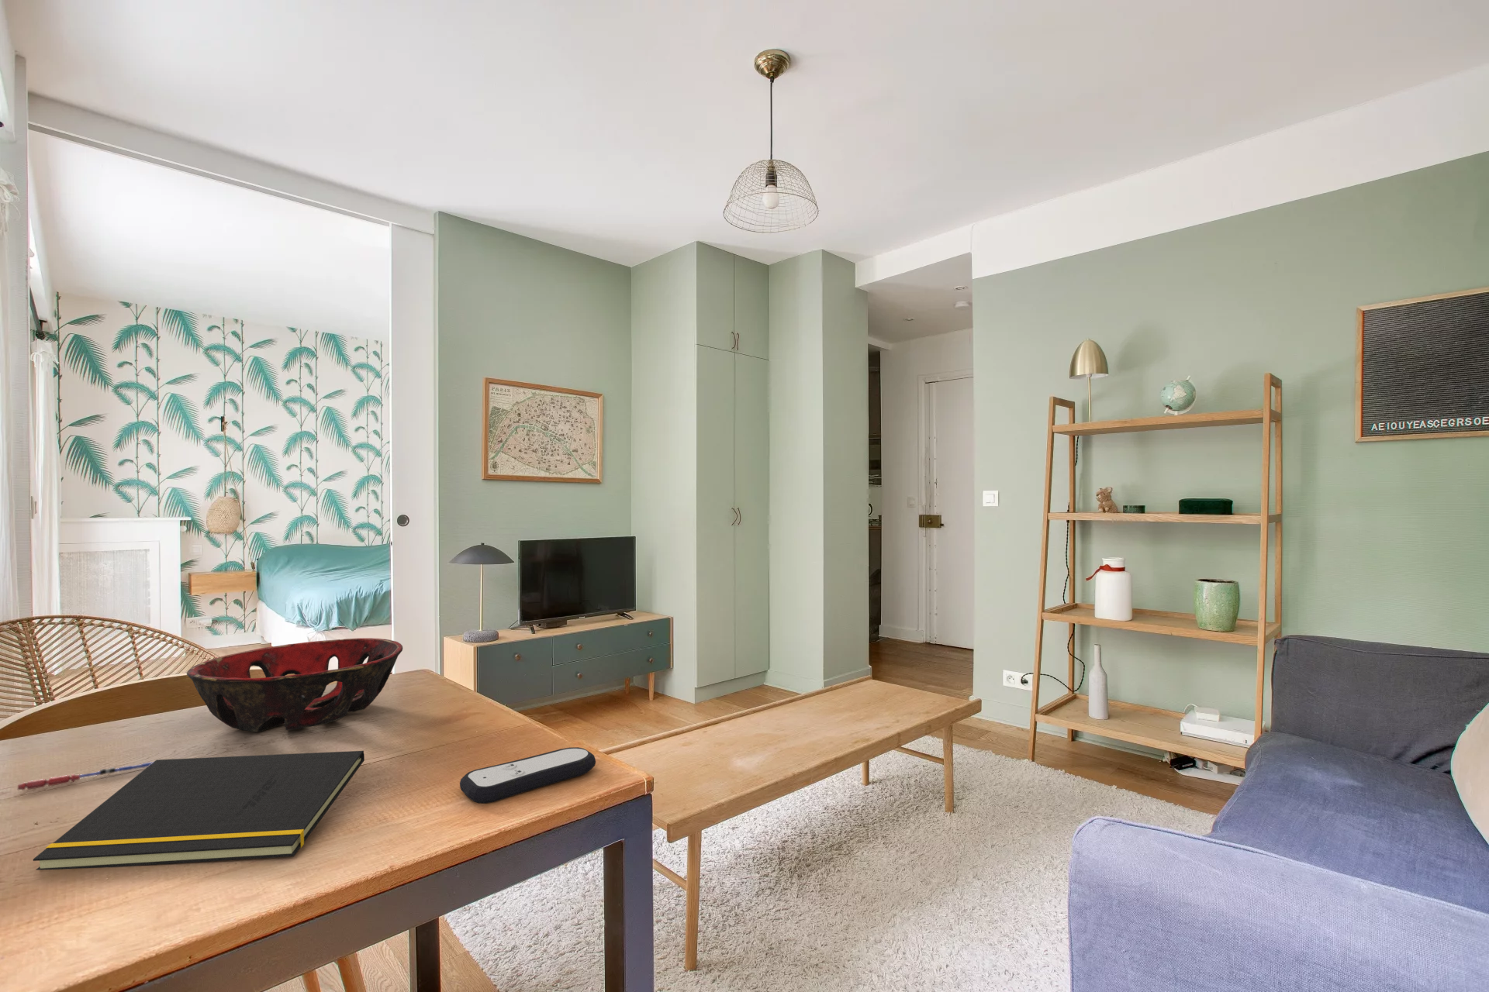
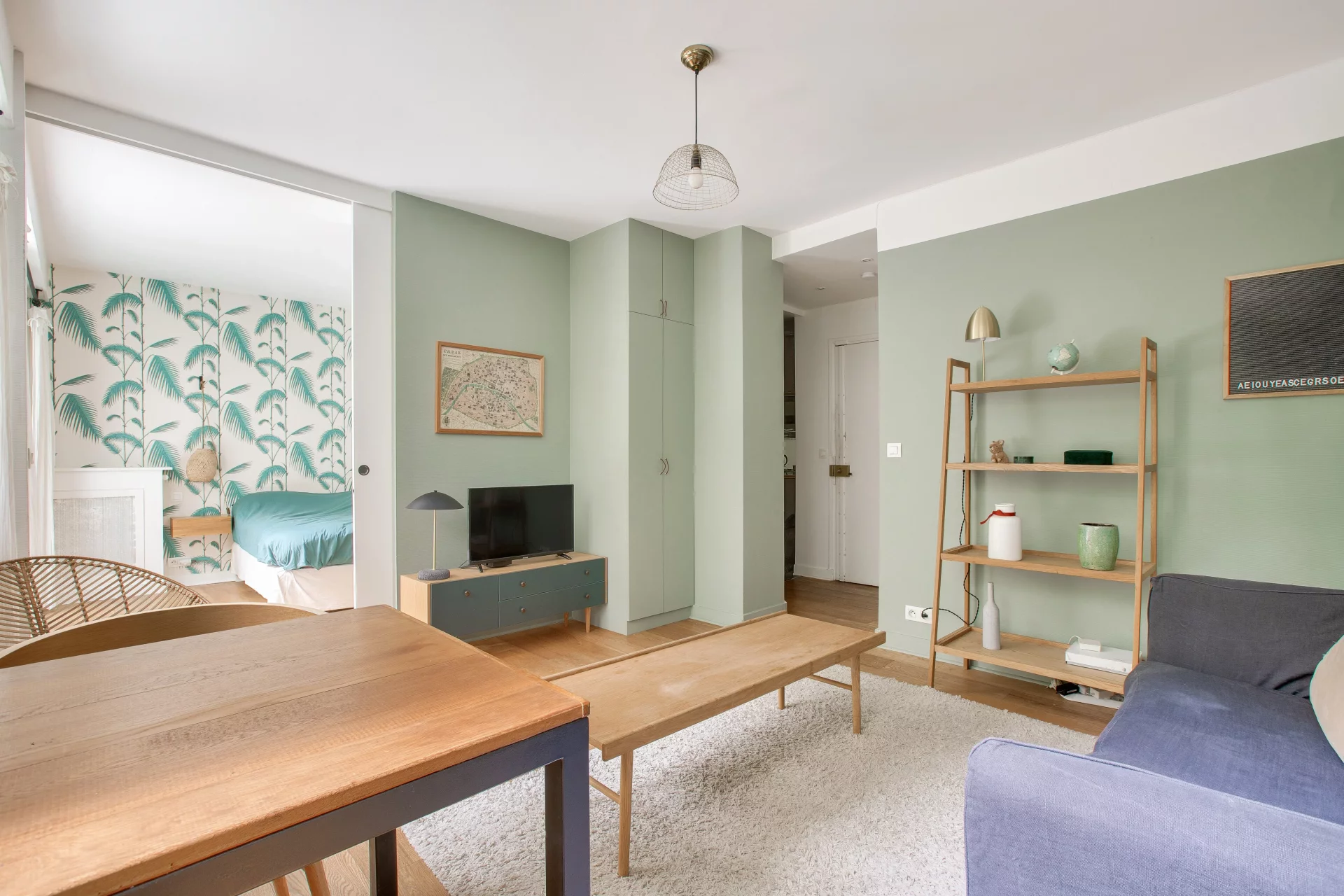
- pen [17,761,154,792]
- decorative bowl [186,637,403,733]
- notepad [32,751,366,871]
- remote control [459,746,596,805]
